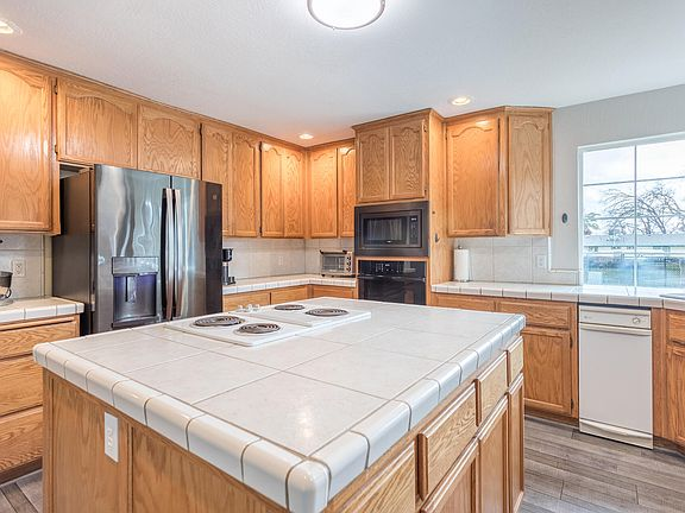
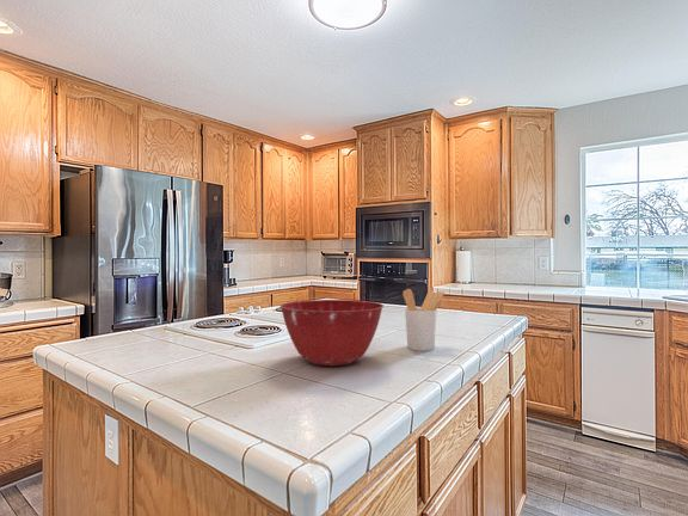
+ mixing bowl [278,299,385,367]
+ utensil holder [401,288,446,352]
